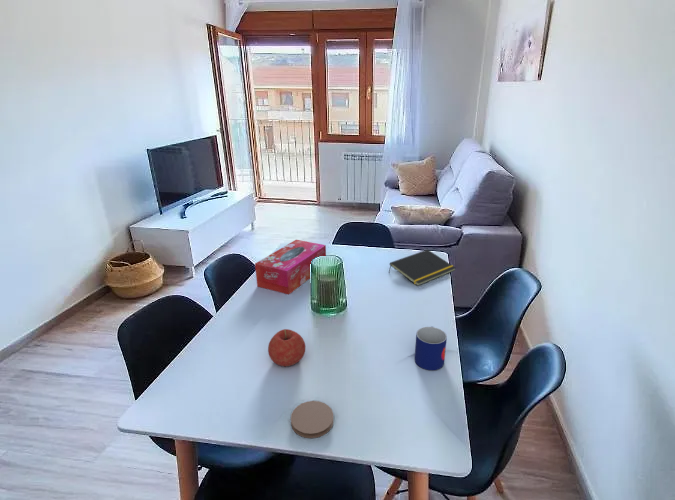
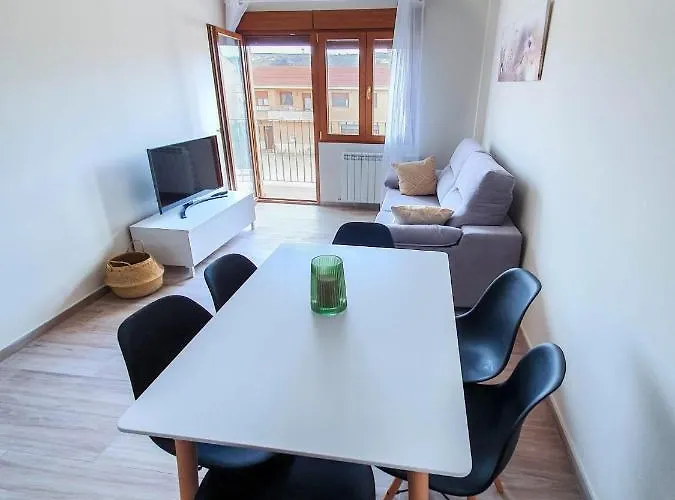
- fruit [267,328,307,367]
- coaster [290,400,334,439]
- tissue box [254,239,327,295]
- mug [414,326,448,371]
- notepad [388,248,457,287]
